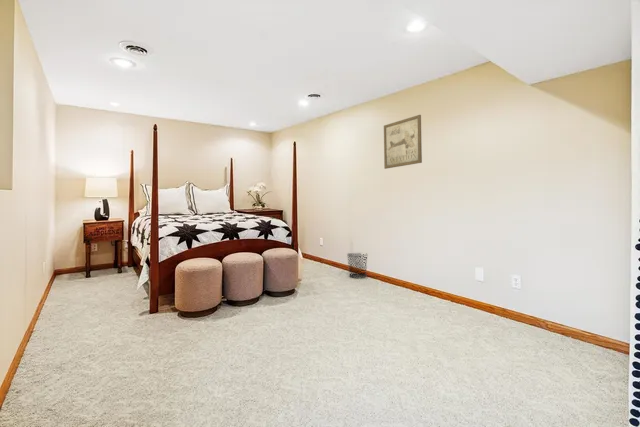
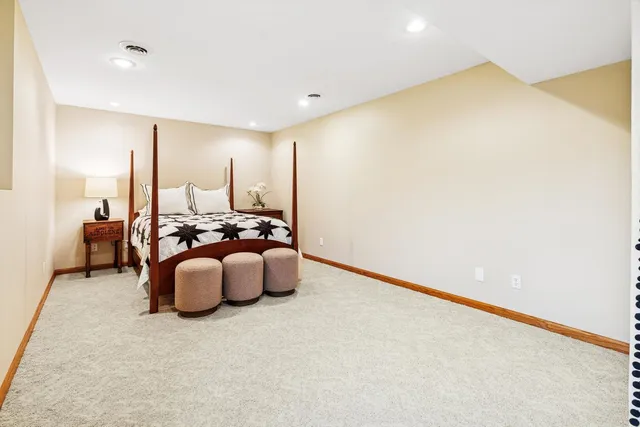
- waste bin [346,252,369,279]
- wall art [383,114,423,170]
